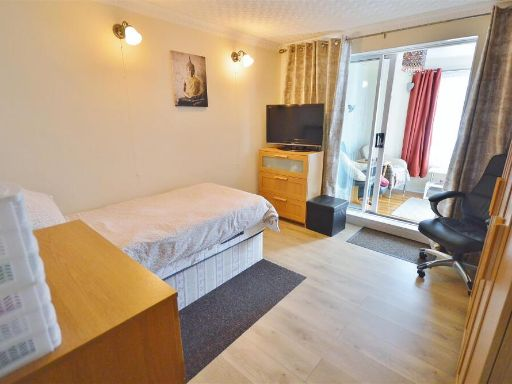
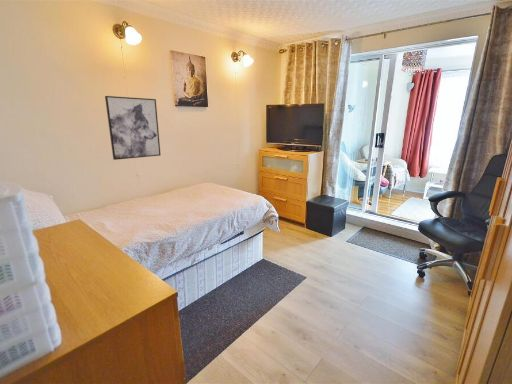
+ wall art [104,95,161,161]
